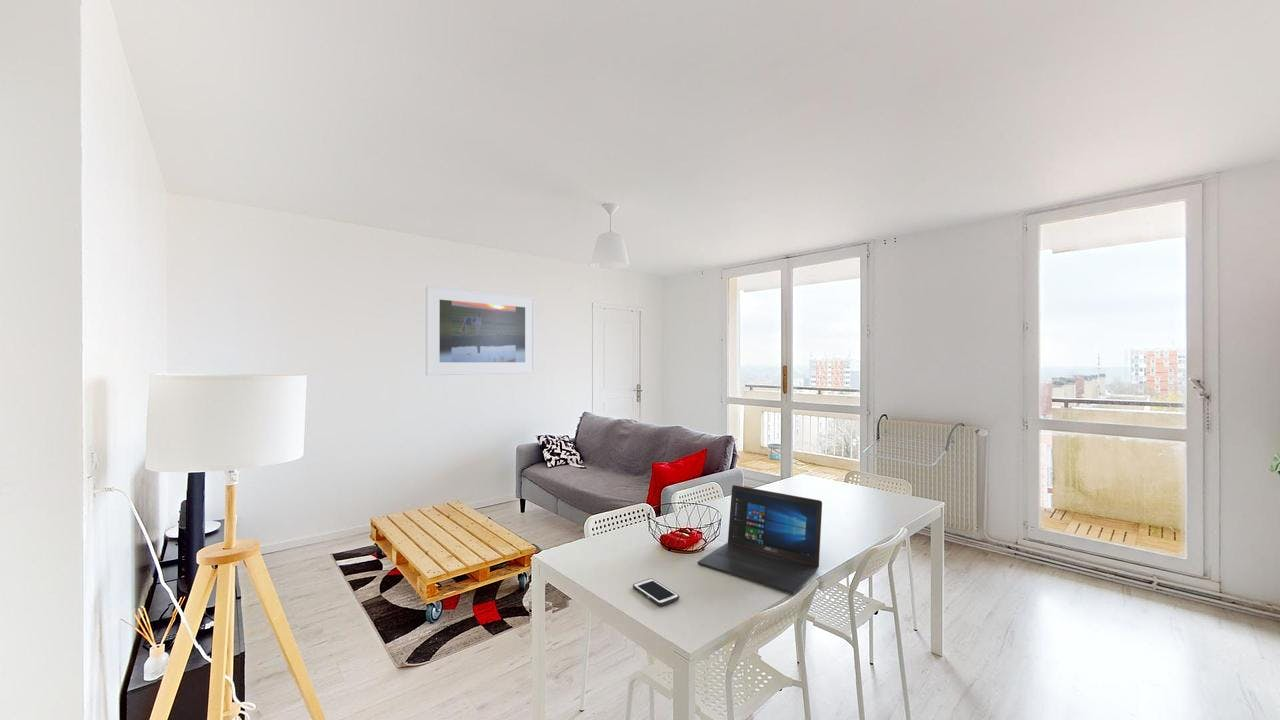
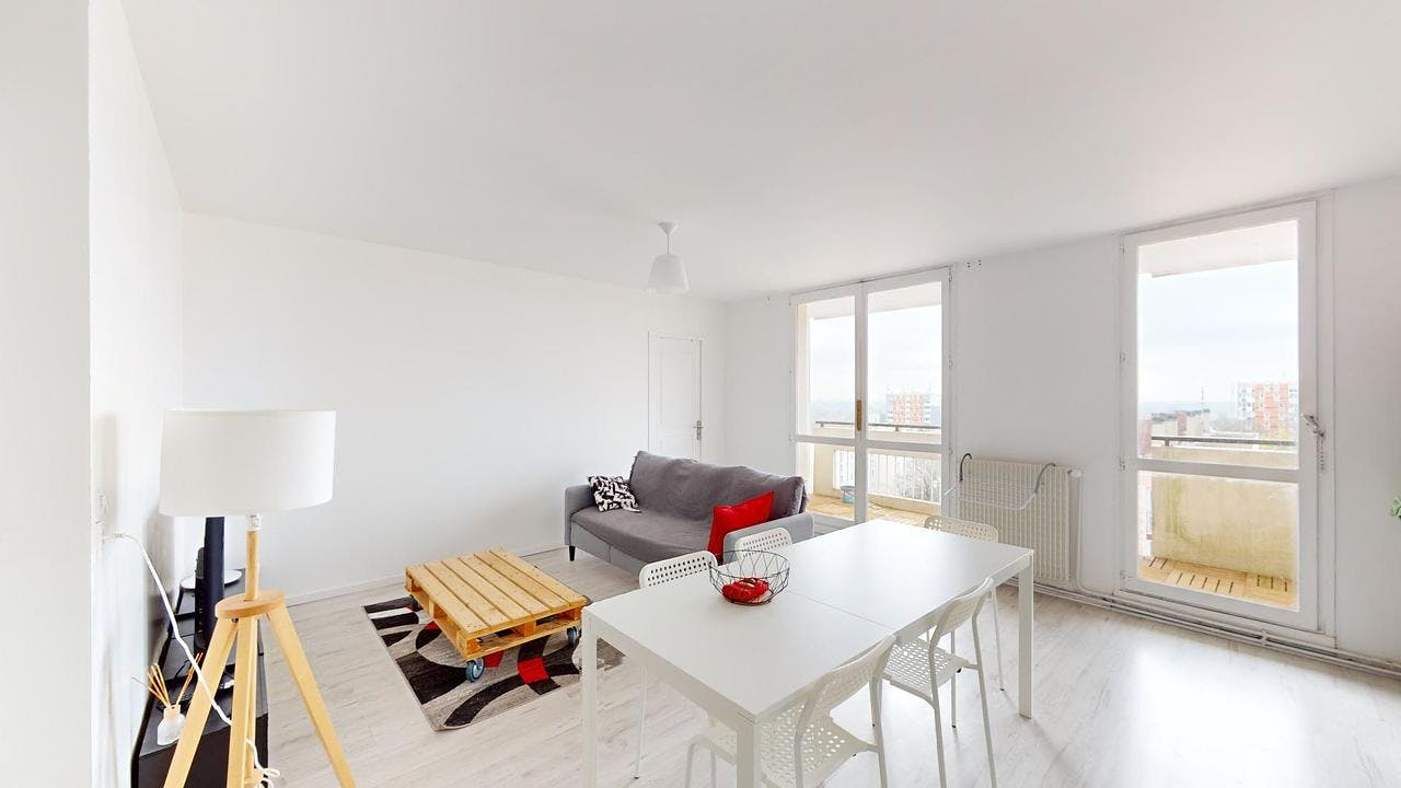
- cell phone [632,577,680,607]
- laptop [697,484,823,594]
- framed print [425,285,536,376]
